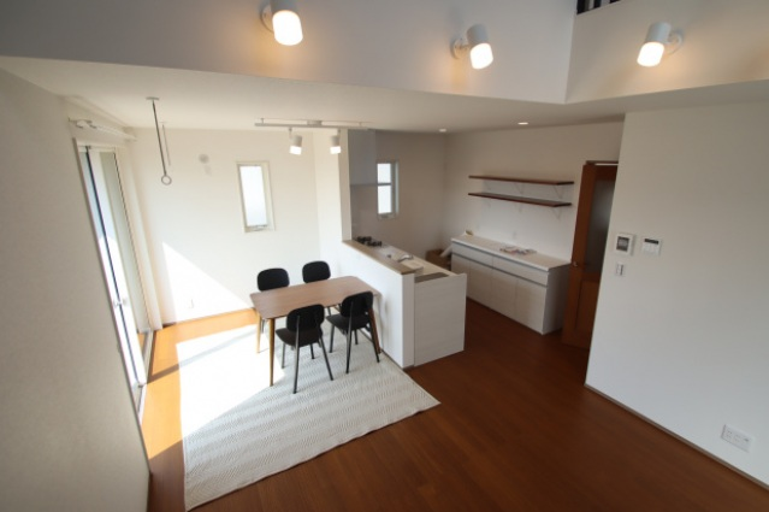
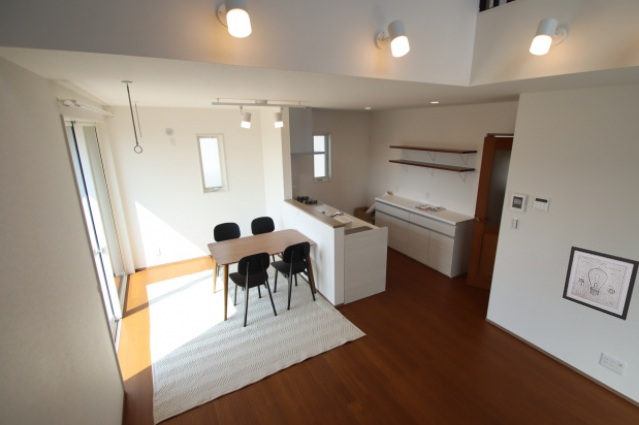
+ wall art [561,245,639,321]
